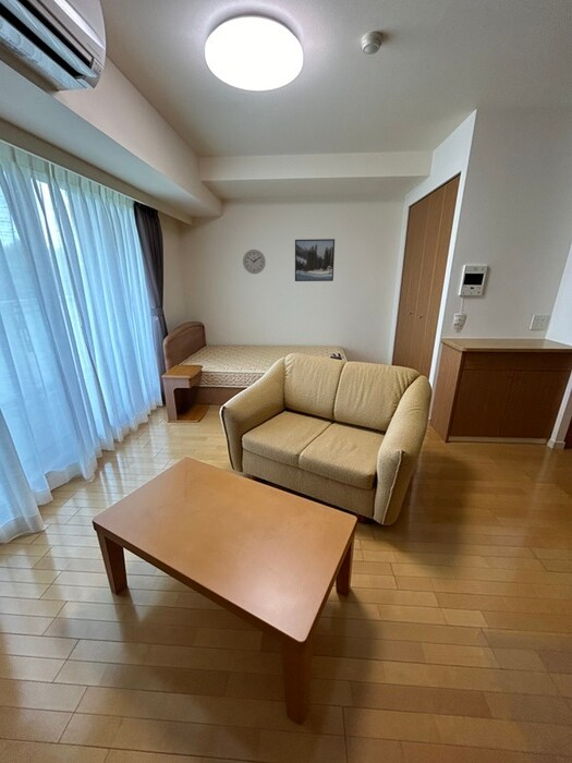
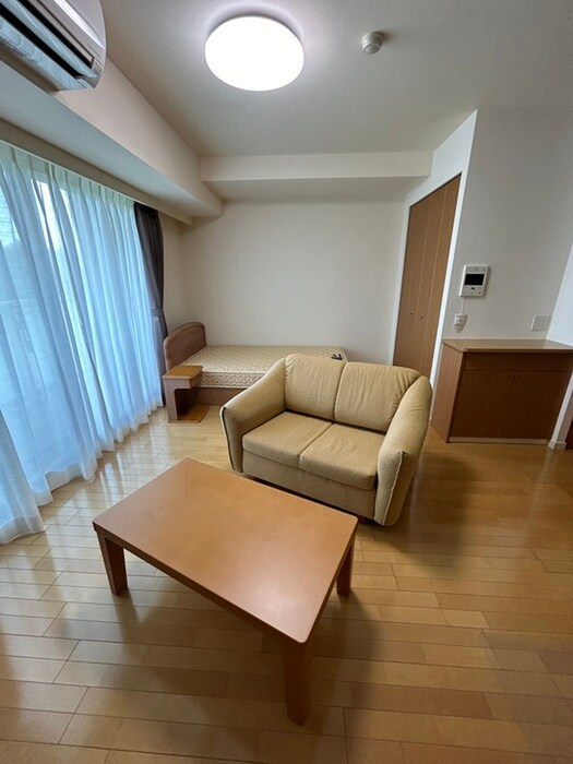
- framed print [294,238,336,282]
- wall clock [242,249,267,275]
